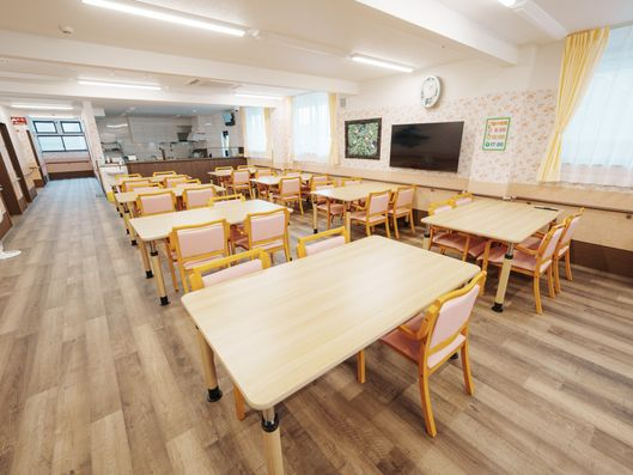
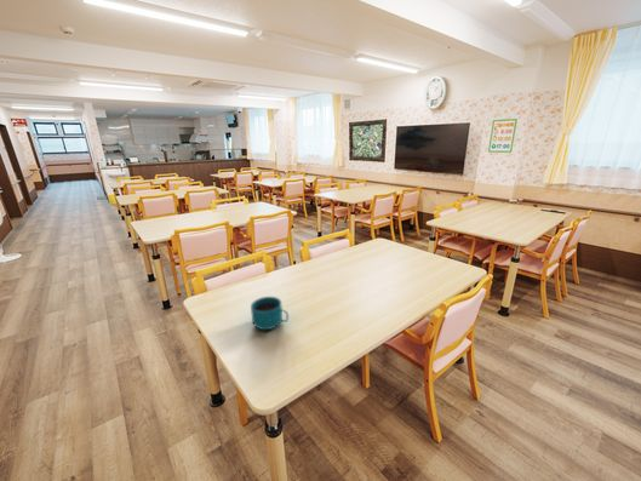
+ cup [250,296,290,331]
